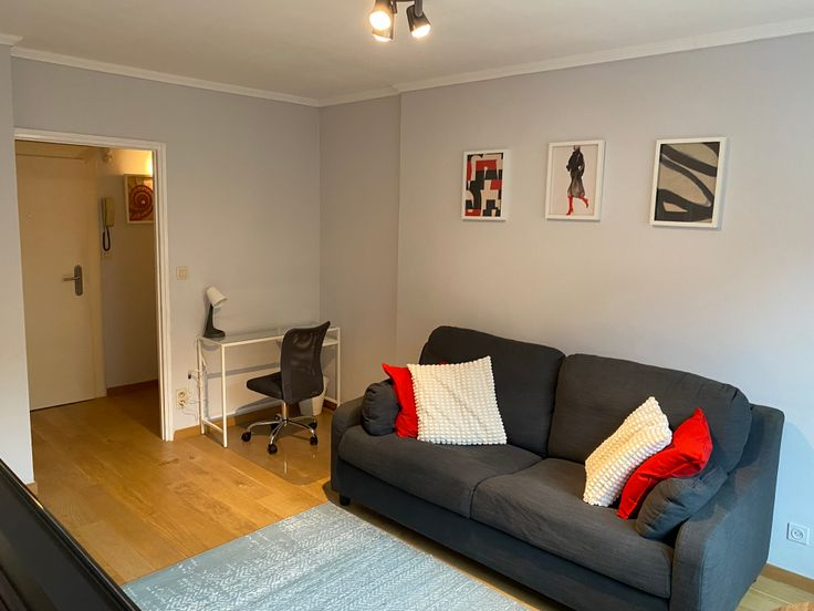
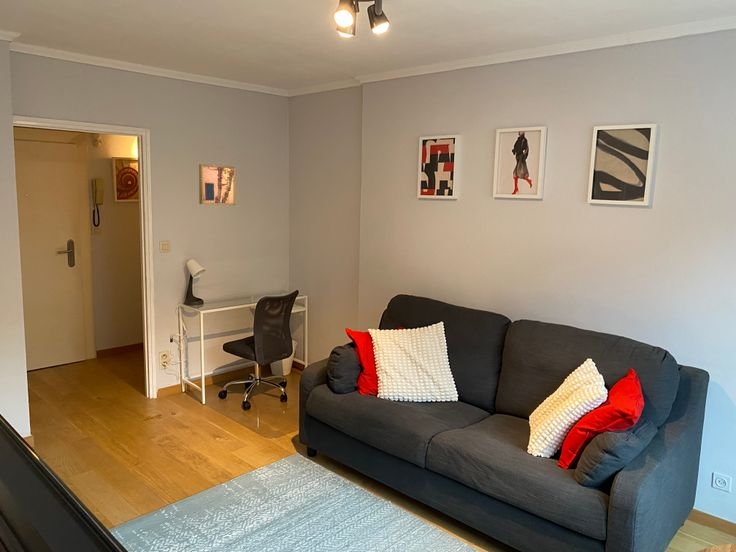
+ wall art [198,163,237,206]
